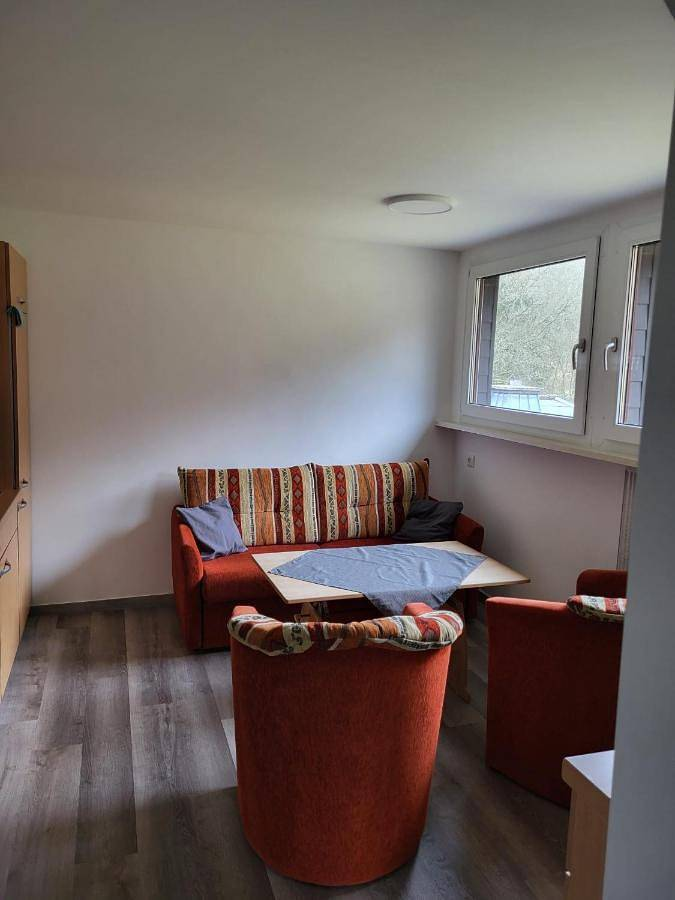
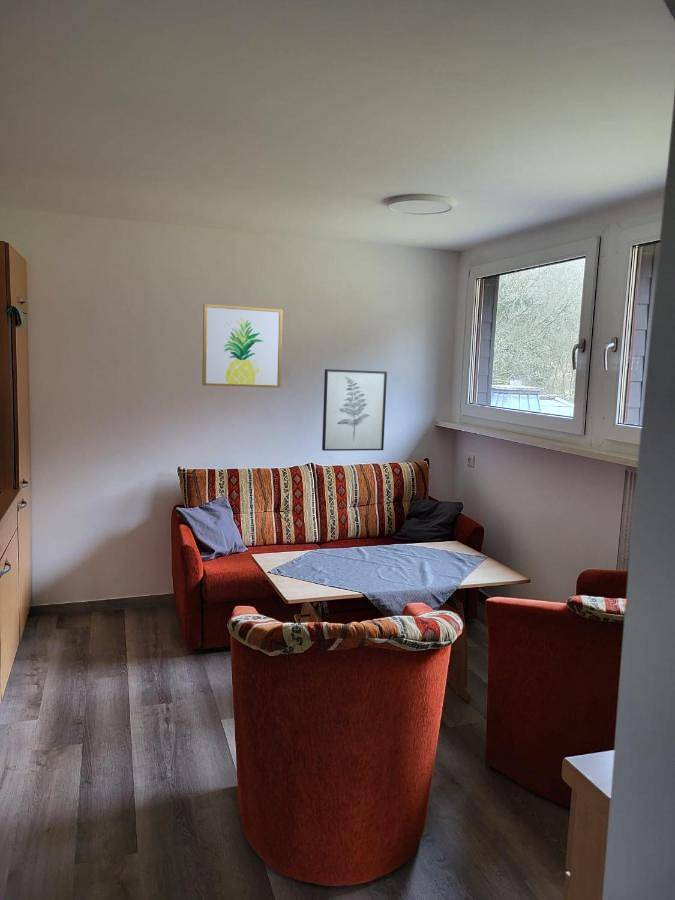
+ wall art [201,303,284,389]
+ wall art [321,368,388,452]
